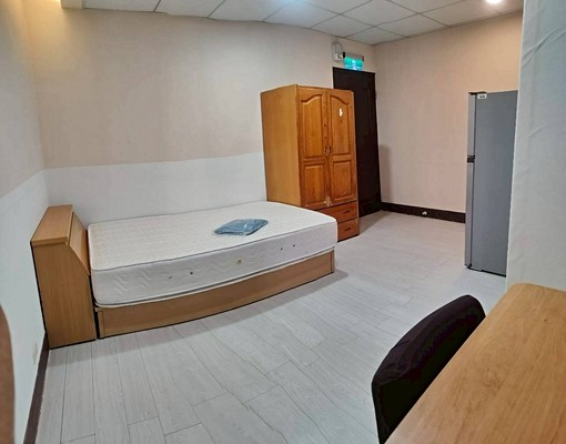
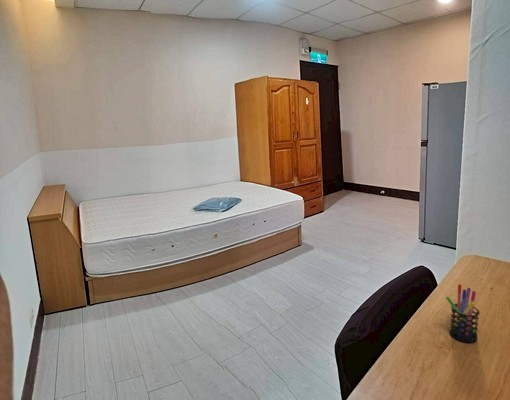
+ pen holder [445,283,481,343]
